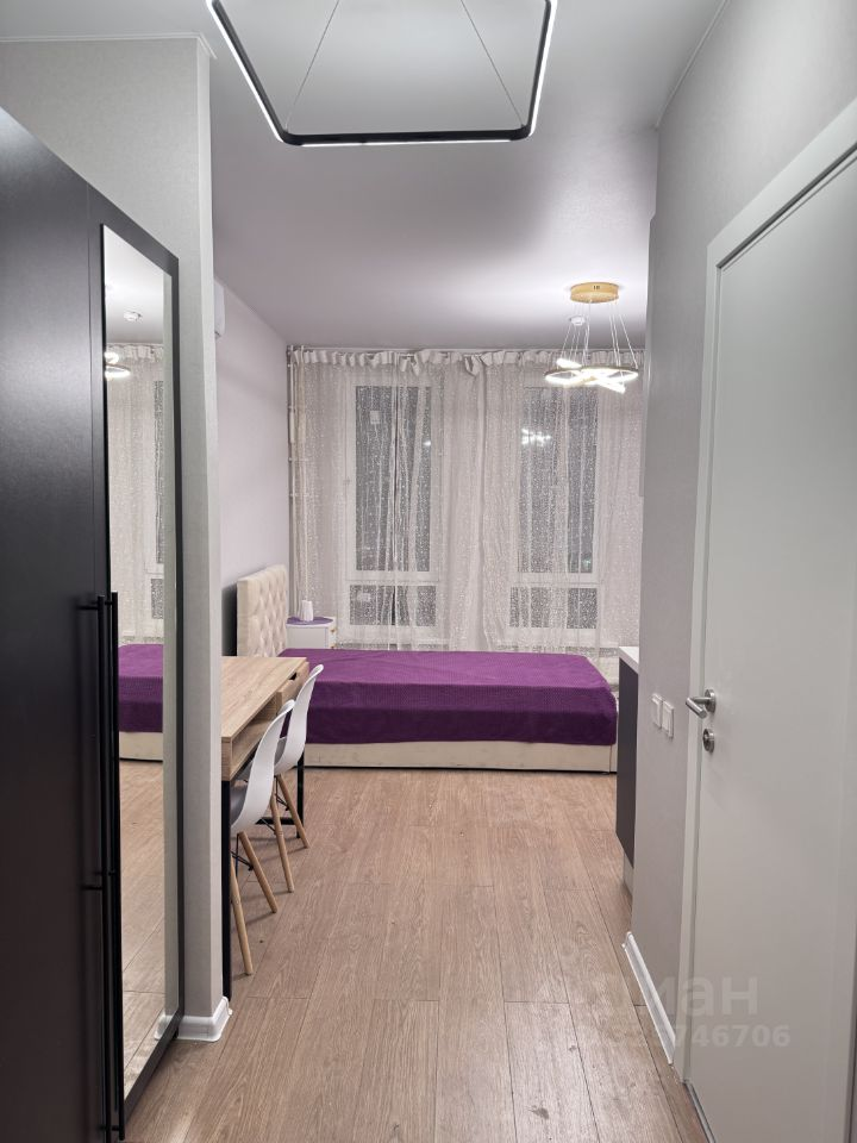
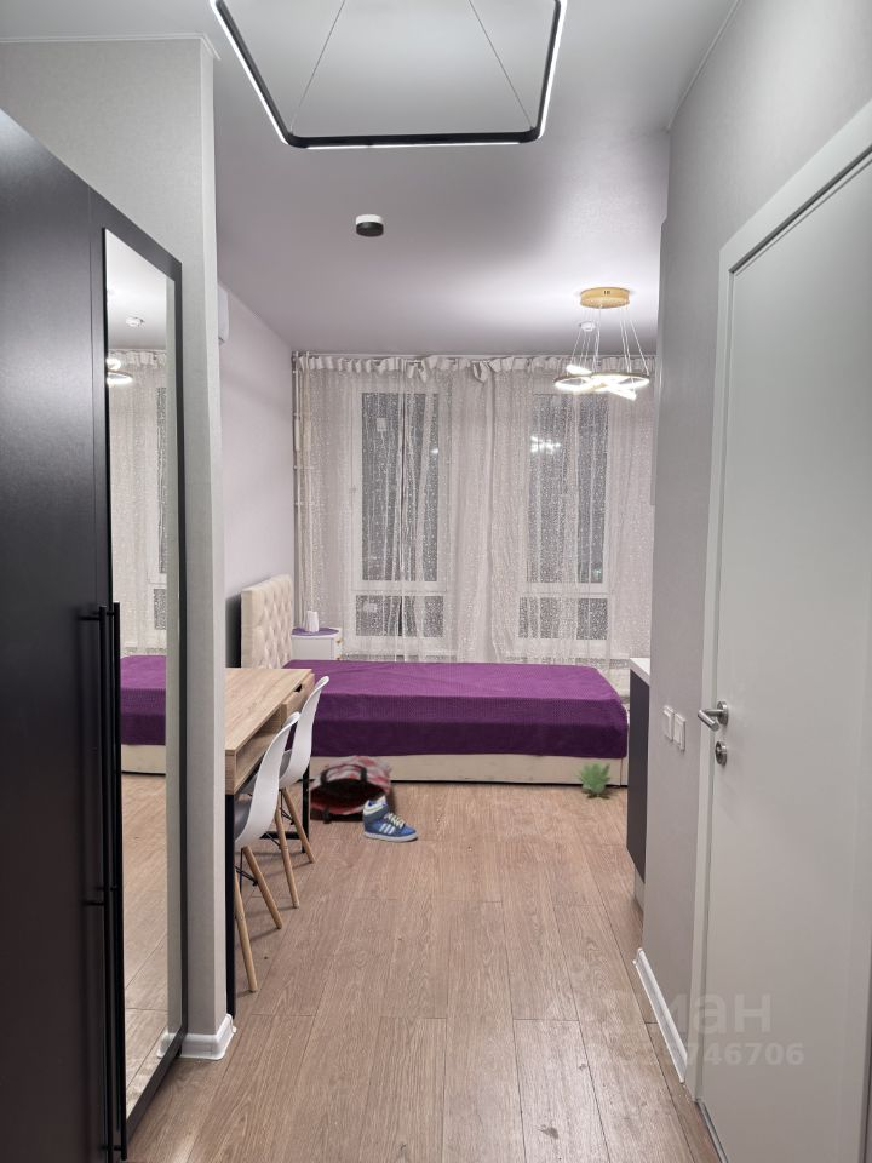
+ smoke detector [355,213,385,239]
+ sneaker [361,796,418,843]
+ decorative plant [573,758,620,795]
+ bag [308,755,394,820]
